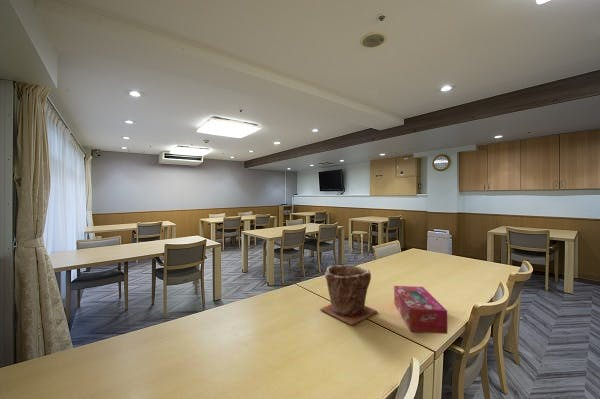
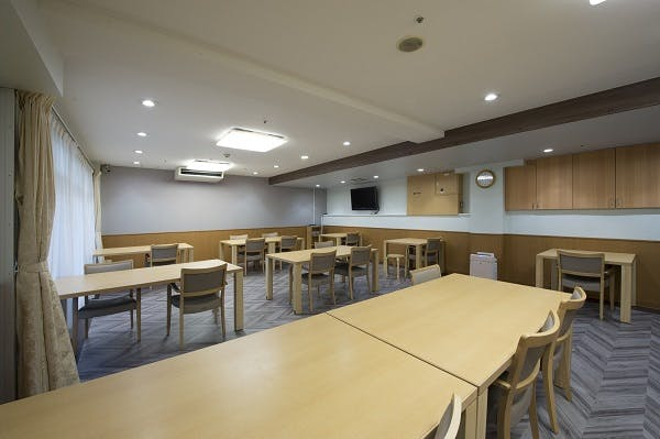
- plant pot [319,264,378,326]
- tissue box [393,285,448,335]
